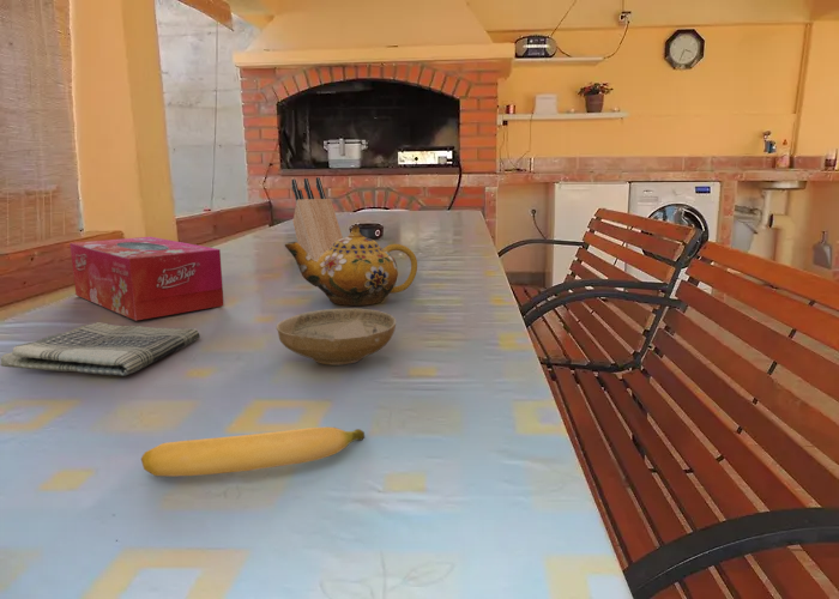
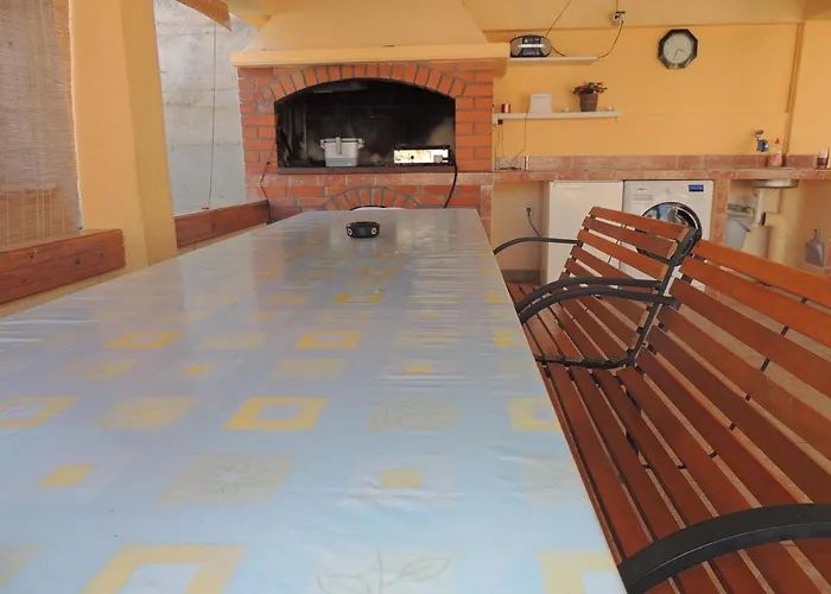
- banana [140,425,366,478]
- dish towel [0,321,201,377]
- tissue box [68,236,225,322]
- ceramic bowl [276,308,397,367]
- teapot [284,224,418,307]
- knife block [290,176,344,261]
